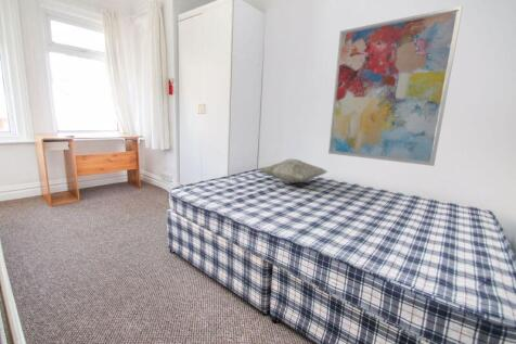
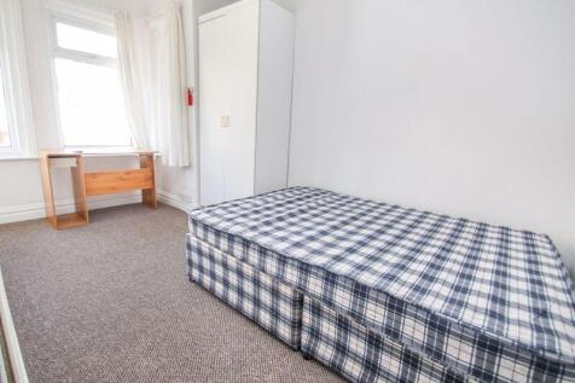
- decorative pillow [258,157,328,184]
- wall art [327,4,464,167]
